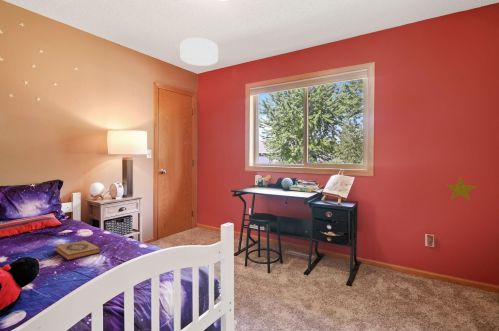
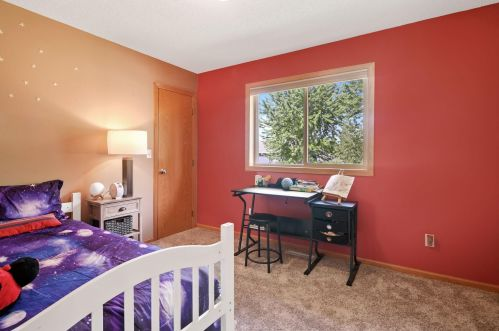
- hardback book [53,239,102,262]
- decorative star [445,176,477,201]
- ceiling light [180,37,219,67]
